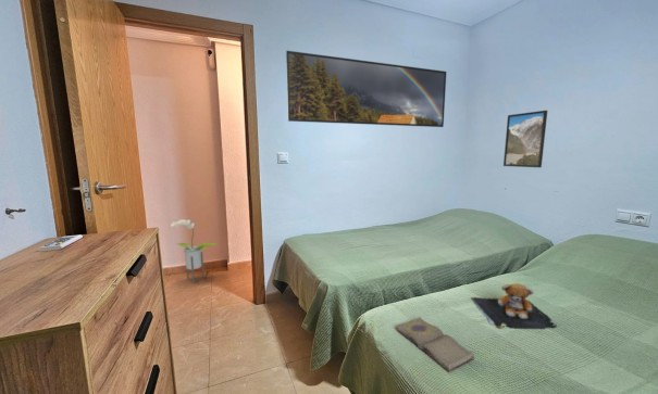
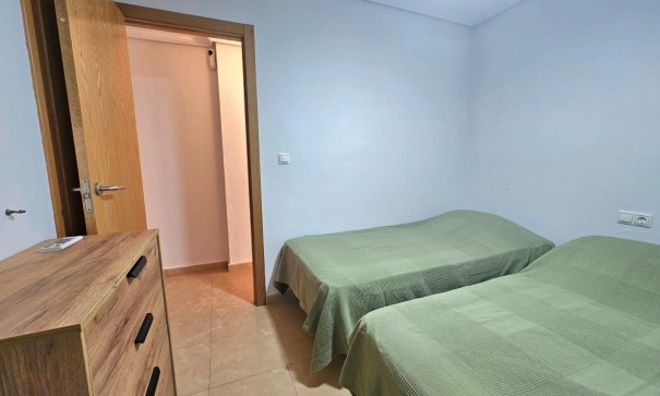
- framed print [285,50,447,128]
- potted plant [170,218,216,284]
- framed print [502,110,548,168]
- diary [395,316,475,373]
- teddy bear [471,282,561,330]
